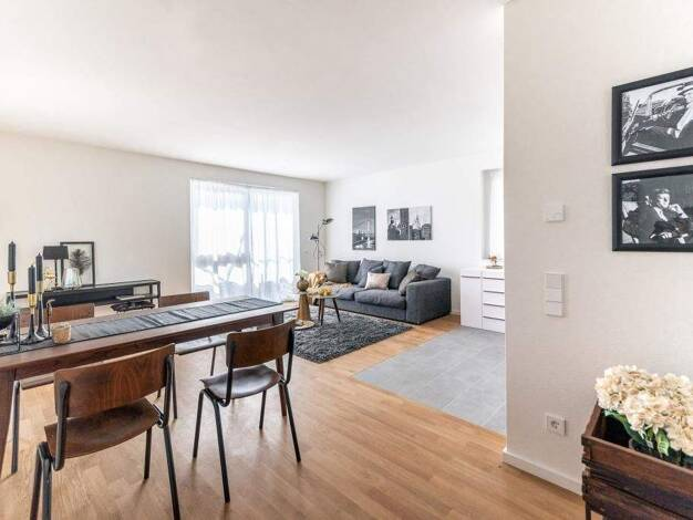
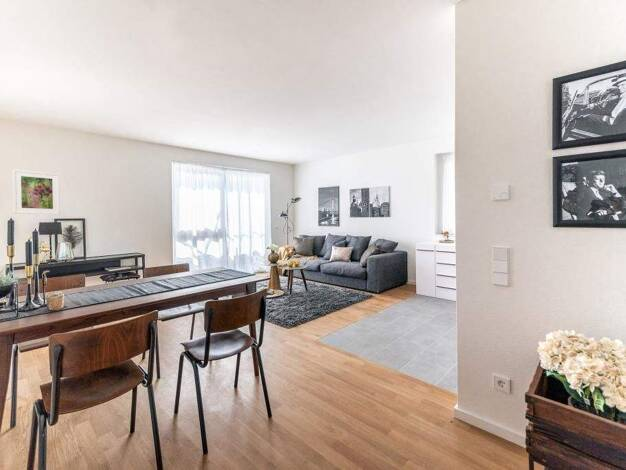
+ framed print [12,168,61,216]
